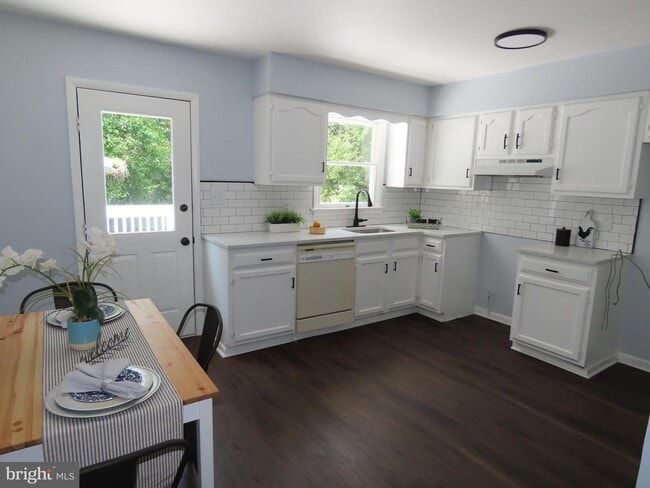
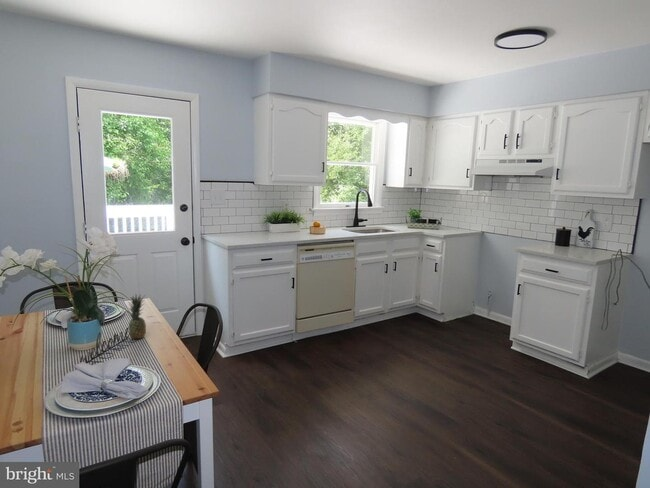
+ fruit [126,293,147,340]
